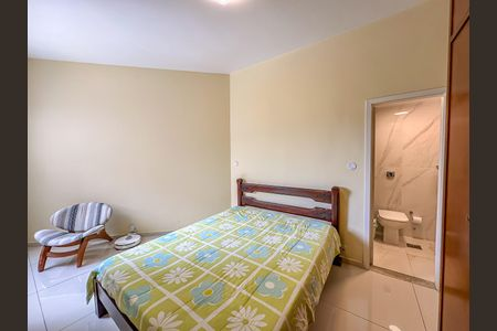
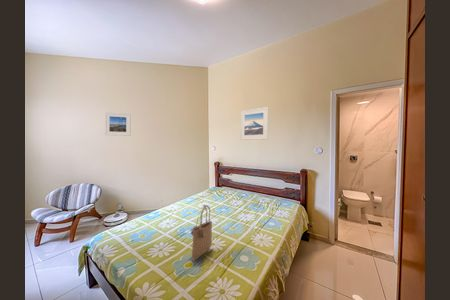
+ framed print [104,111,132,137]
+ tote bag [190,204,213,261]
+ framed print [239,106,270,141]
